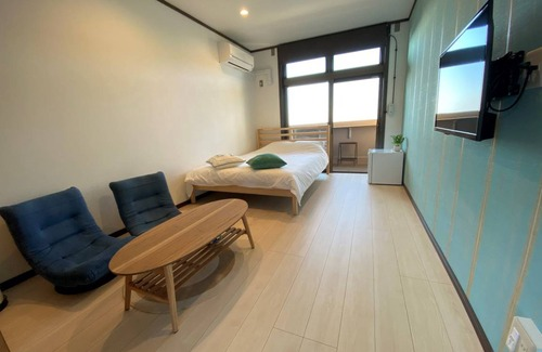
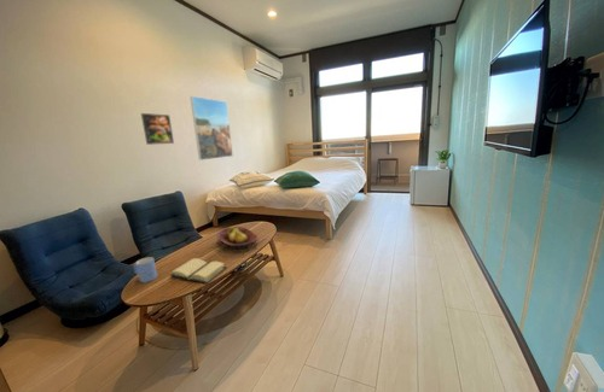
+ fruit bowl [215,226,259,251]
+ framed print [140,112,175,146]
+ book [168,257,228,286]
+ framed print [188,95,234,162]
+ mug [133,256,158,283]
